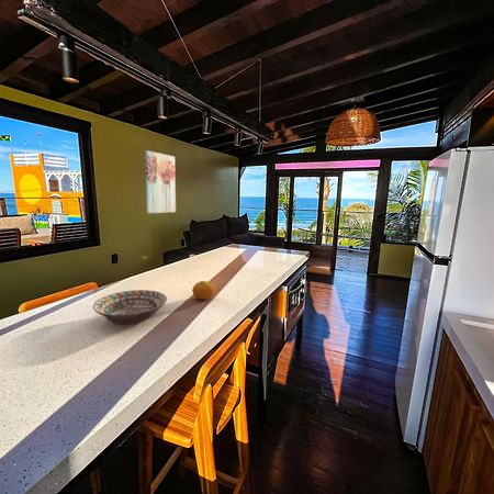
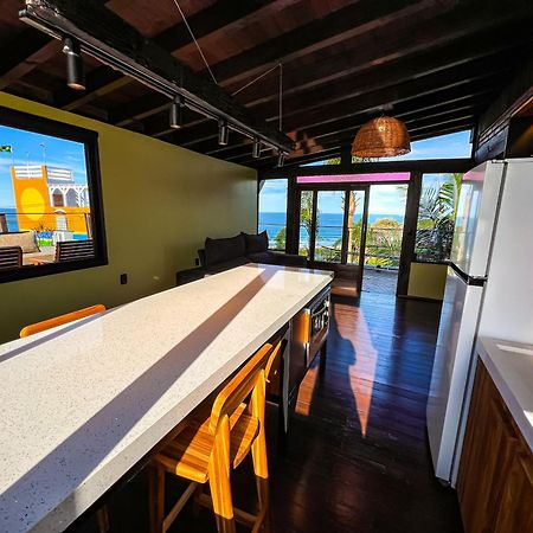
- wall art [144,149,177,214]
- decorative bowl [92,289,168,325]
- fruit [191,280,216,301]
